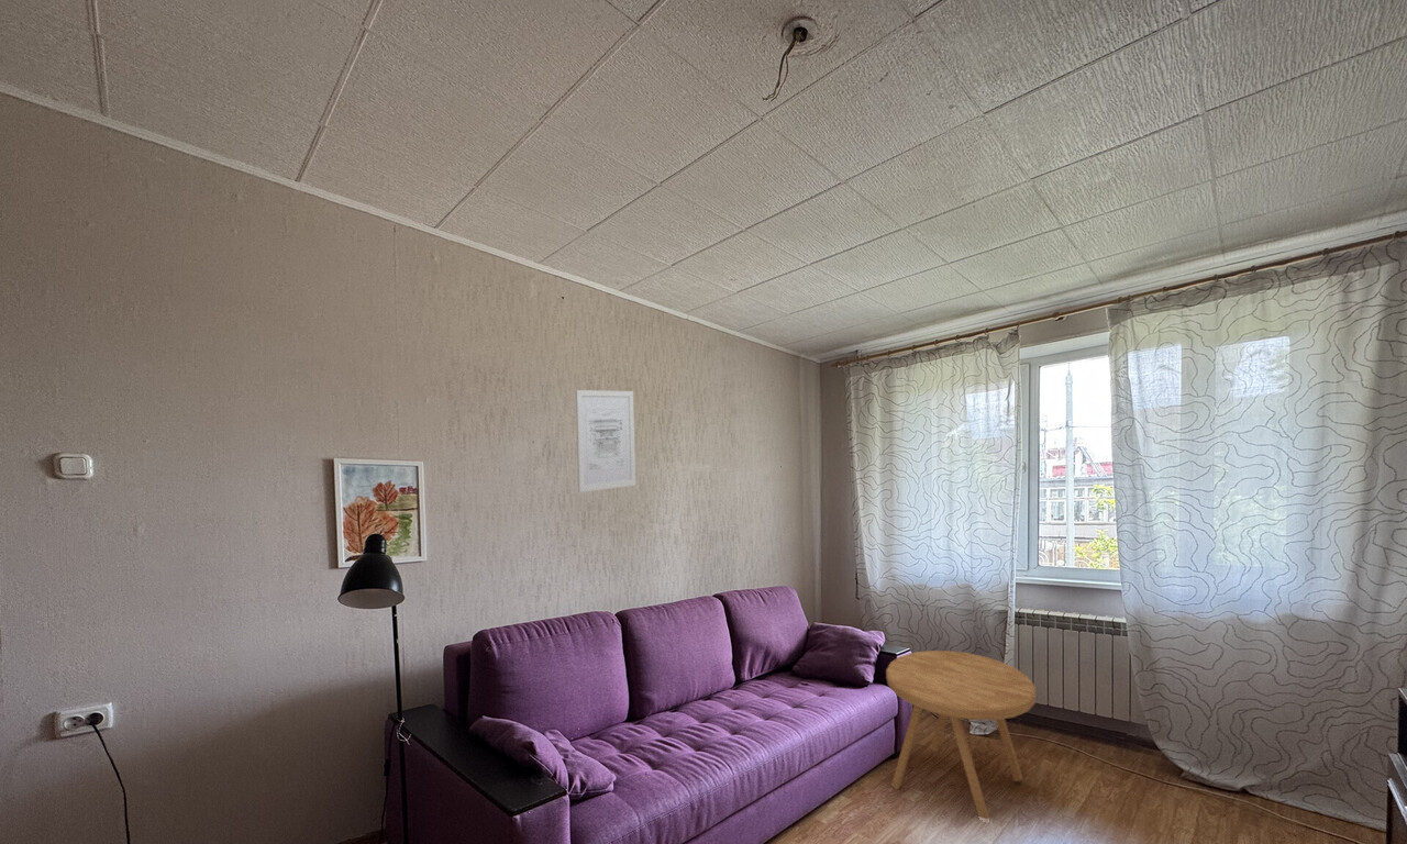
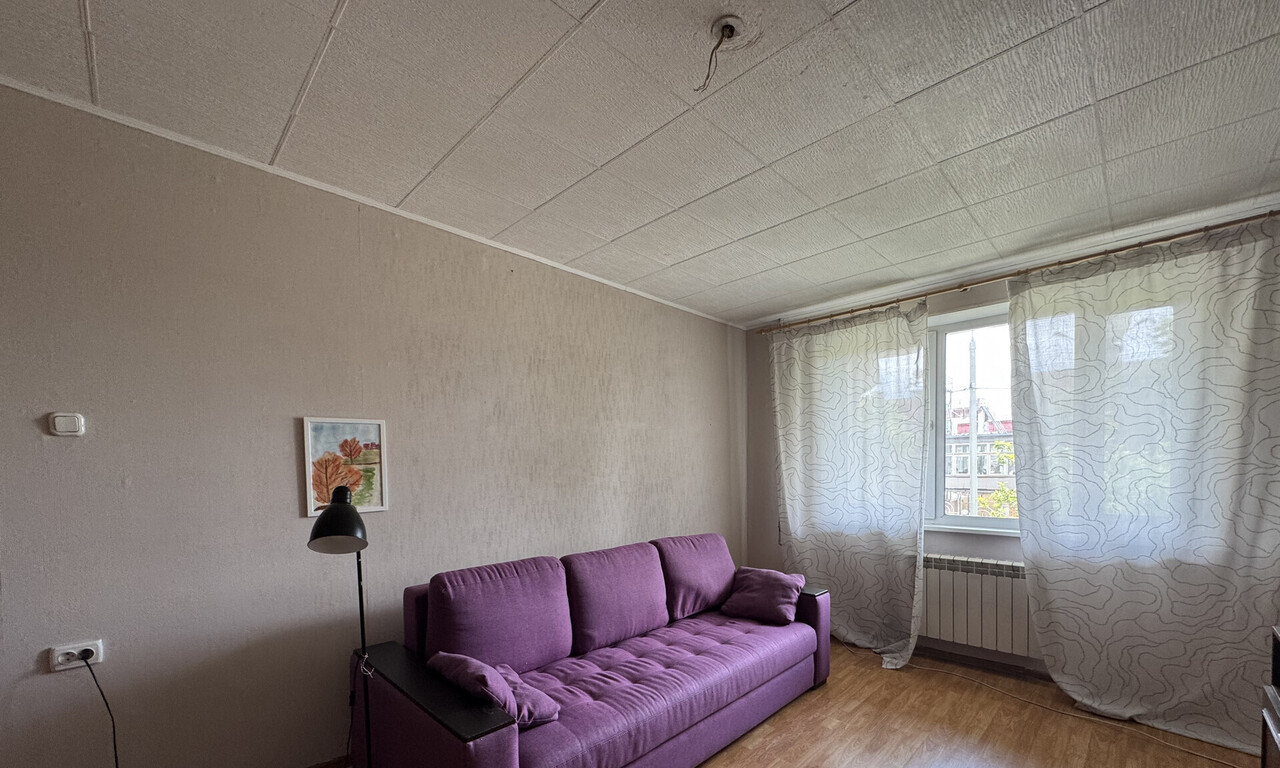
- side table [885,649,1037,820]
- wall art [575,389,636,493]
